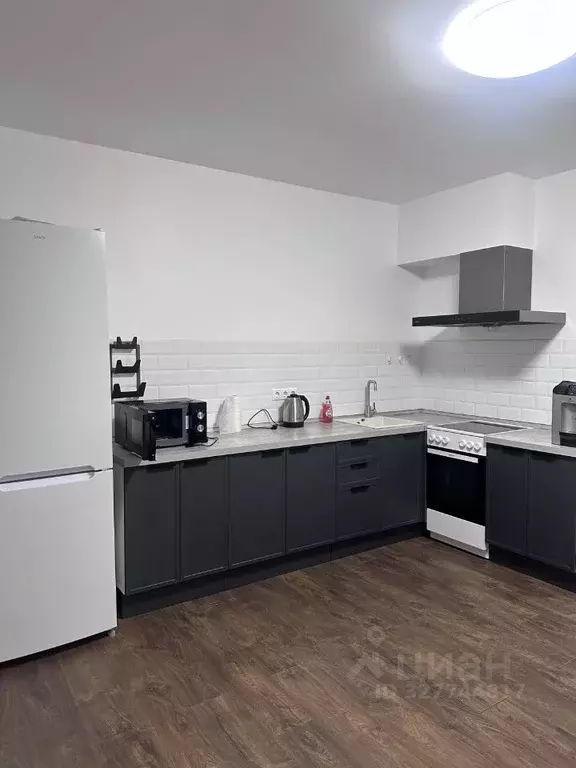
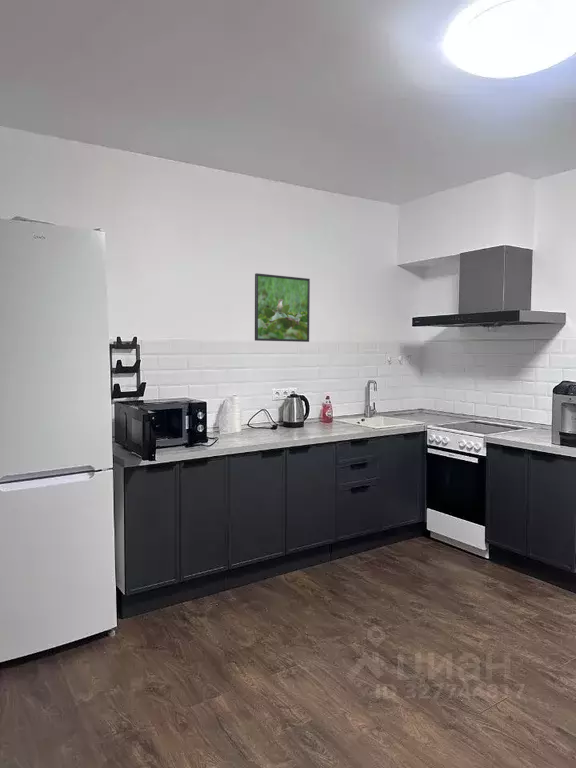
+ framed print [254,272,311,343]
